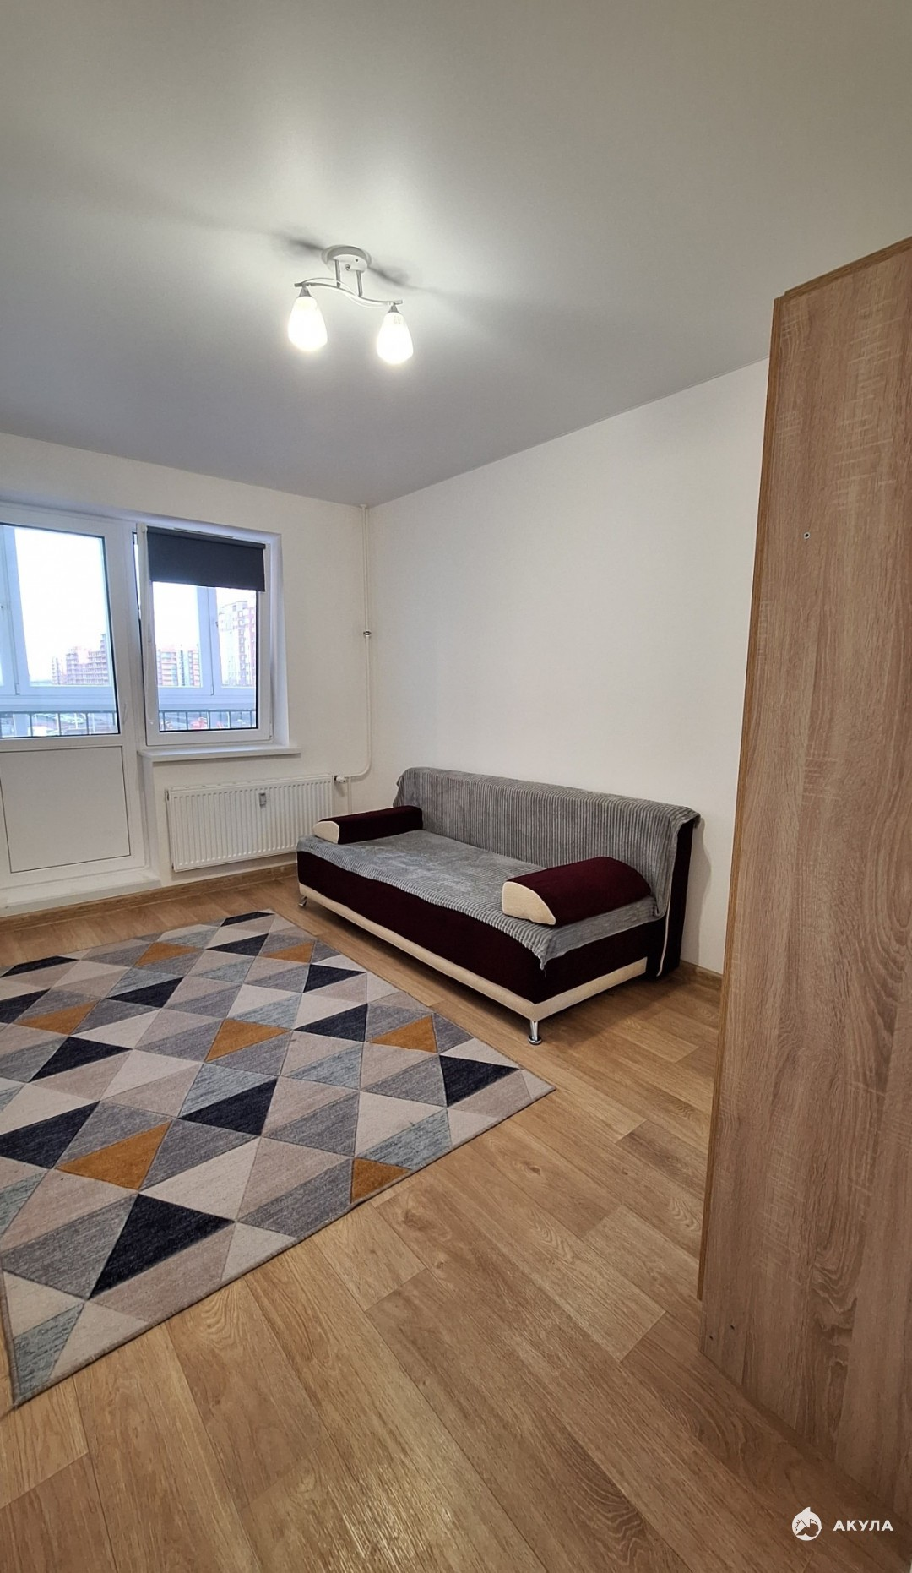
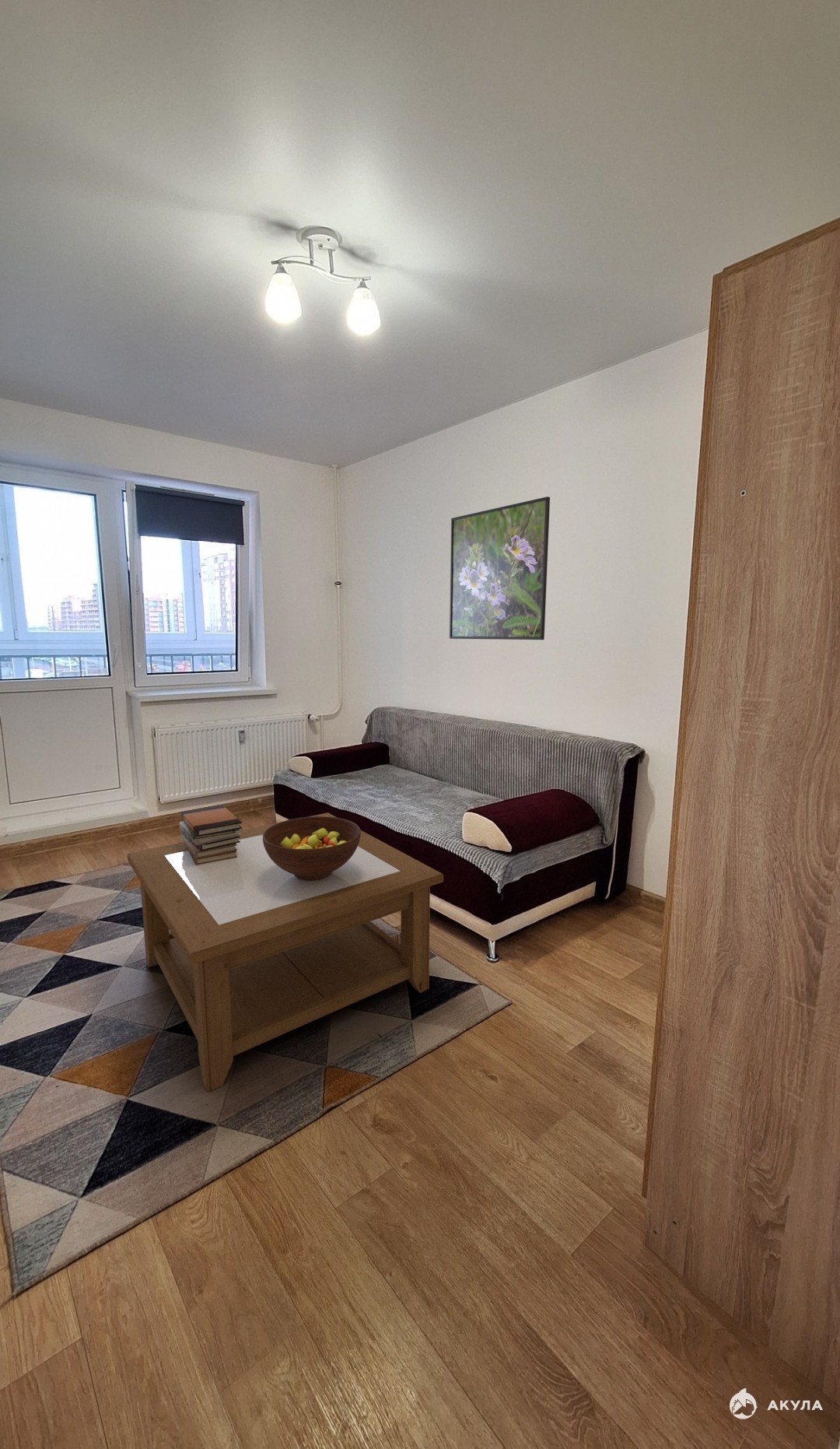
+ book stack [179,805,243,865]
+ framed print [449,496,551,640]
+ fruit bowl [263,816,361,880]
+ coffee table [127,812,444,1093]
